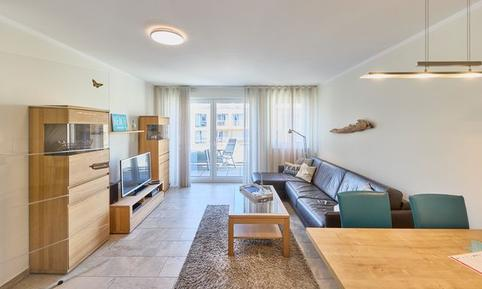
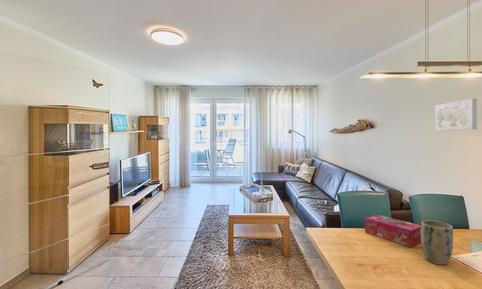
+ tissue box [364,214,422,248]
+ wall art [434,98,478,132]
+ plant pot [420,219,454,266]
